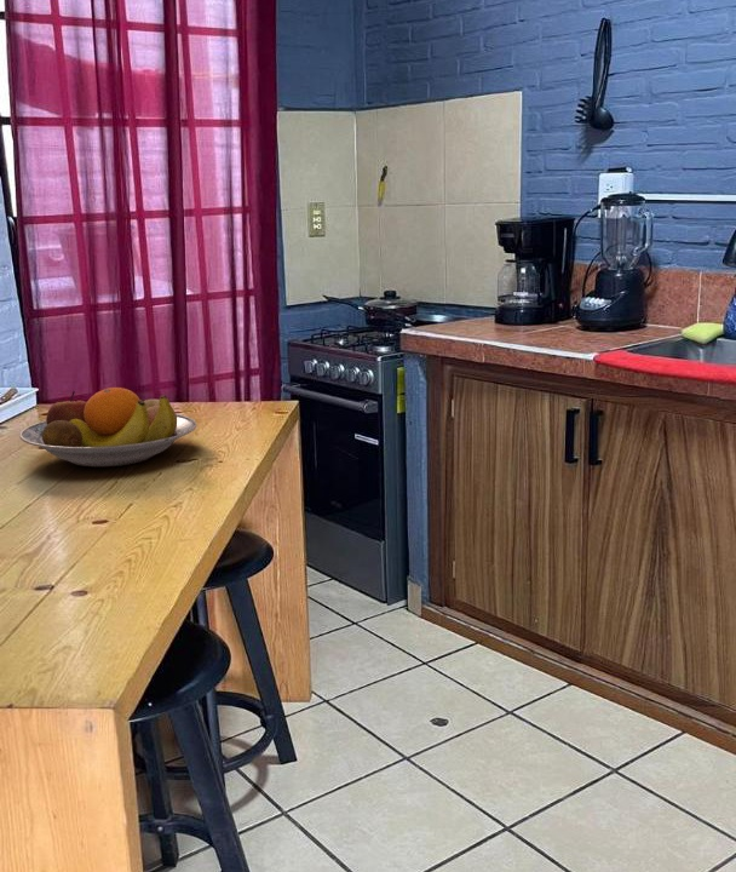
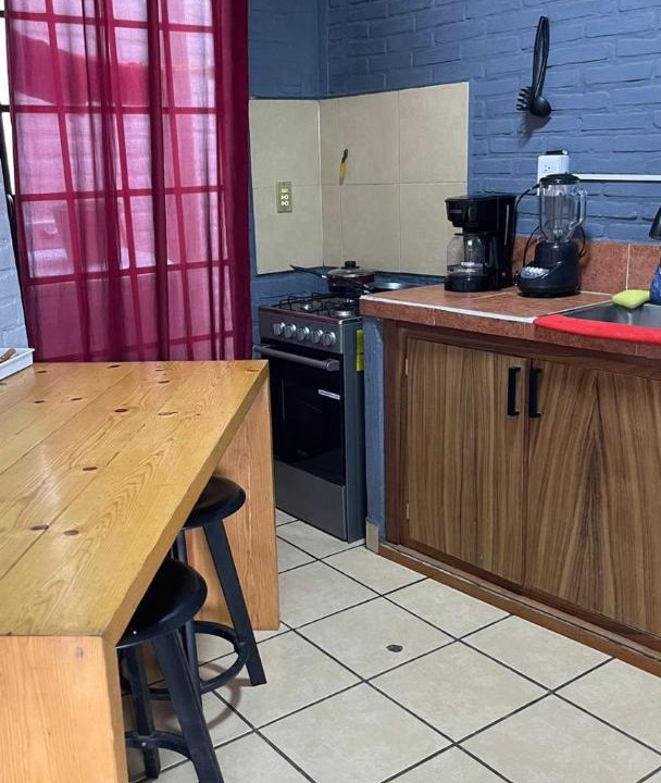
- fruit bowl [18,386,197,467]
